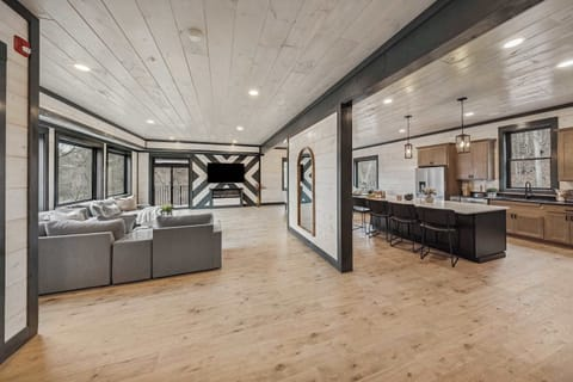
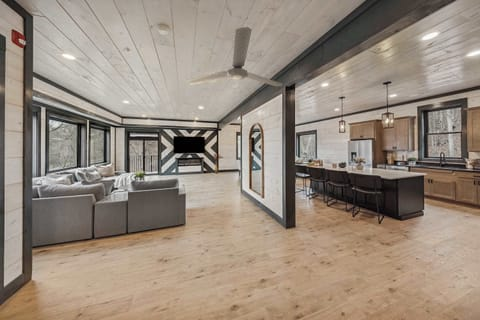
+ ceiling fan [185,26,284,87]
